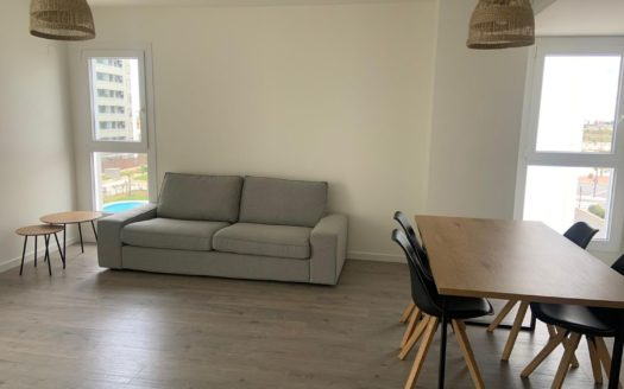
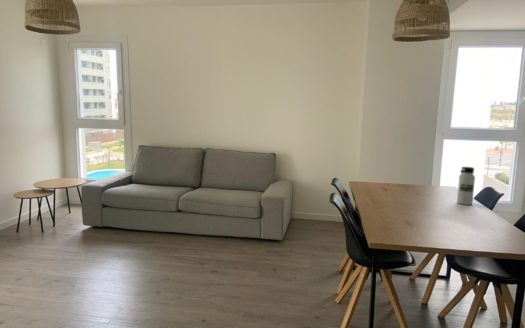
+ water bottle [456,166,476,206]
